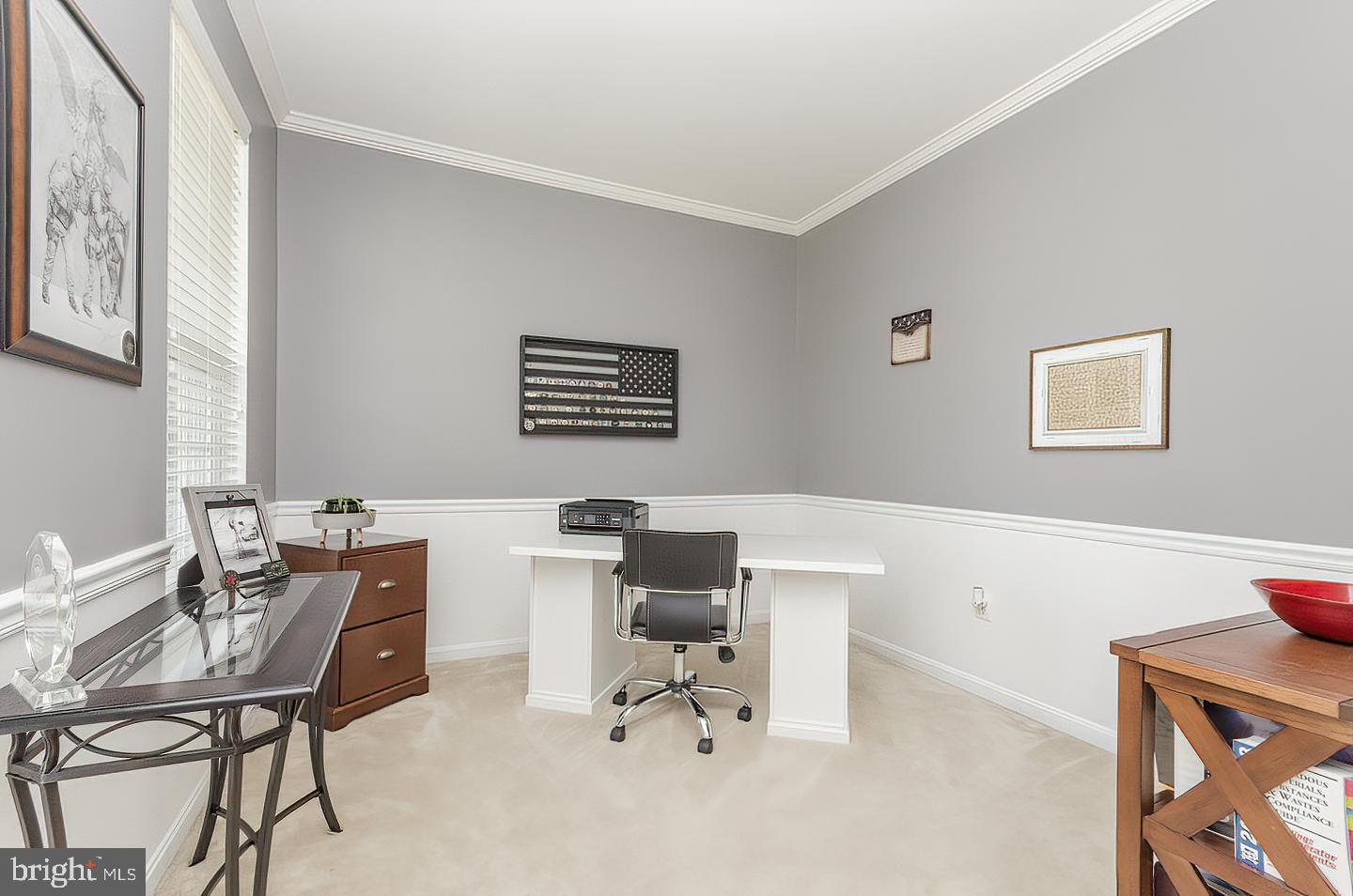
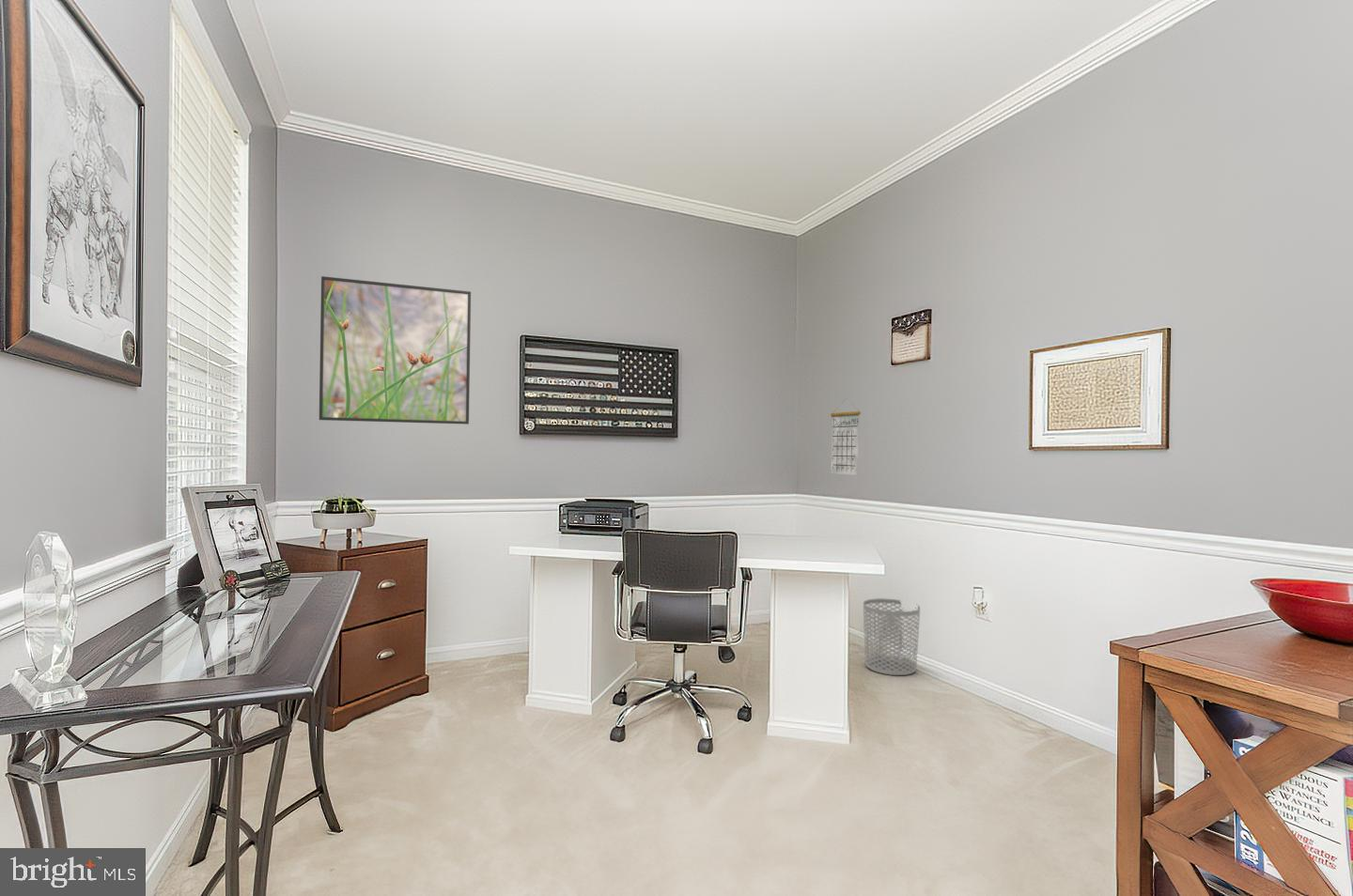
+ waste bin [863,597,921,676]
+ calendar [830,397,862,476]
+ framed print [319,275,472,425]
